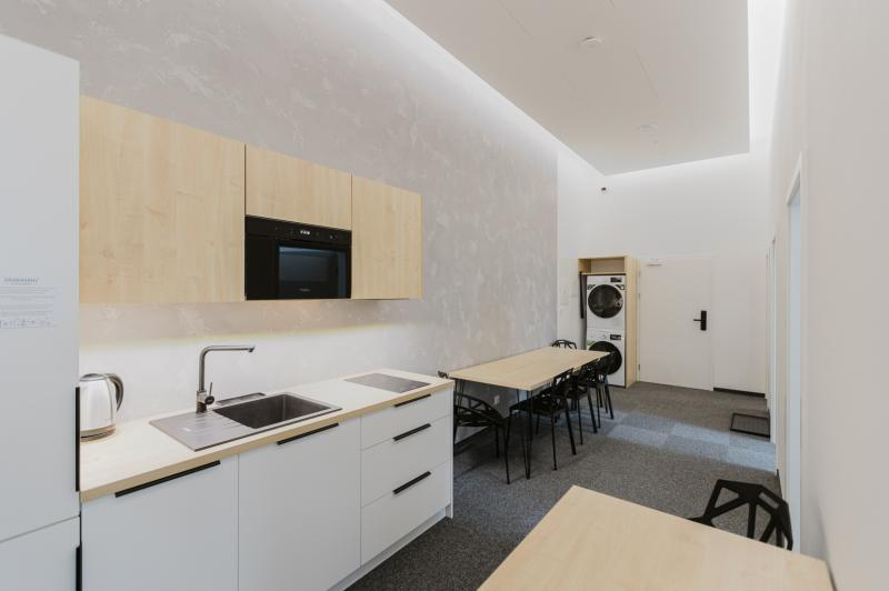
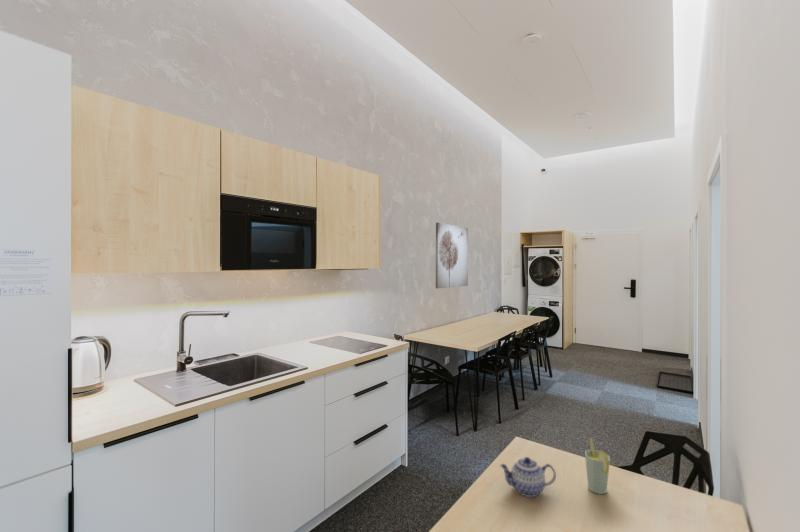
+ teapot [499,456,557,498]
+ wall art [435,222,469,289]
+ cup [584,437,611,495]
